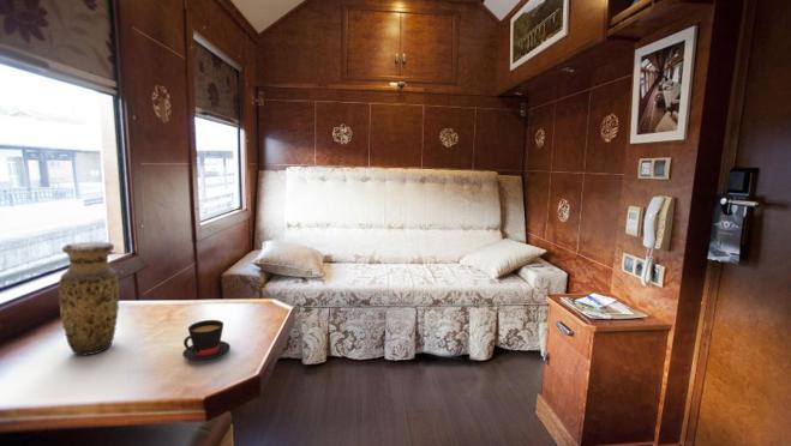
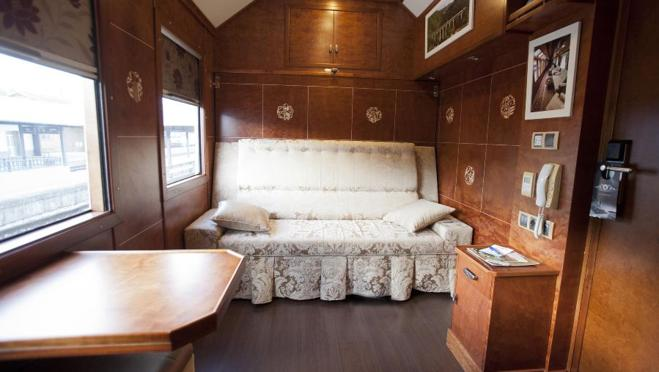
- vase [58,241,120,356]
- teacup [181,319,232,362]
